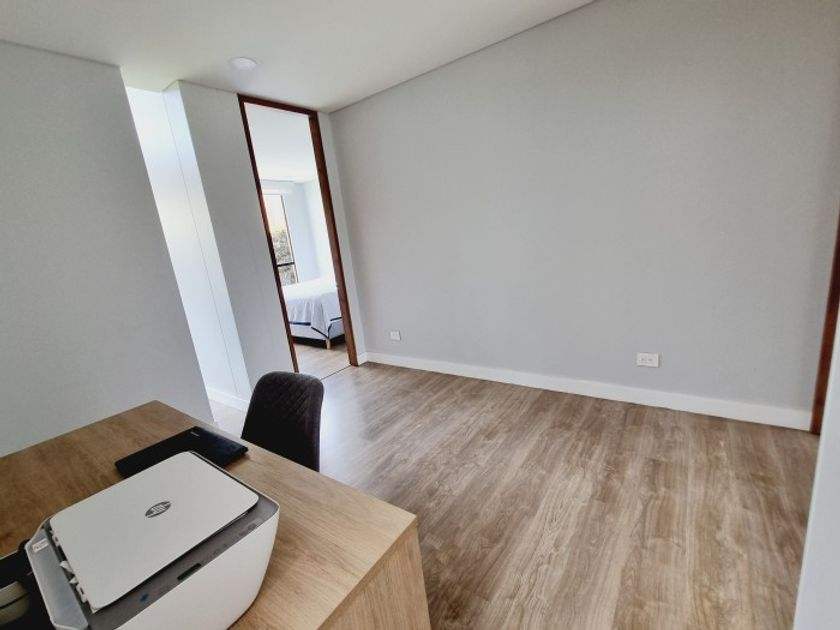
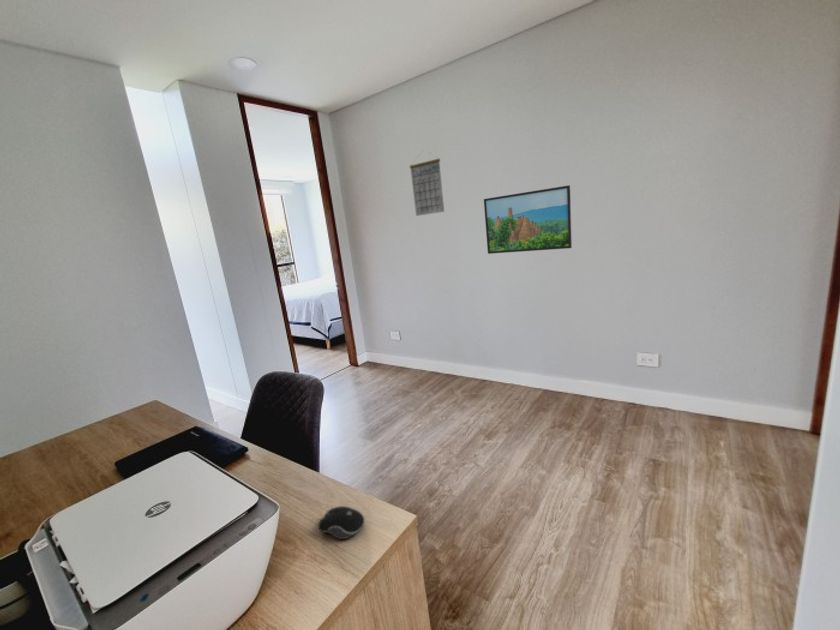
+ computer mouse [317,505,365,540]
+ calendar [409,151,445,217]
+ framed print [483,184,573,255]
